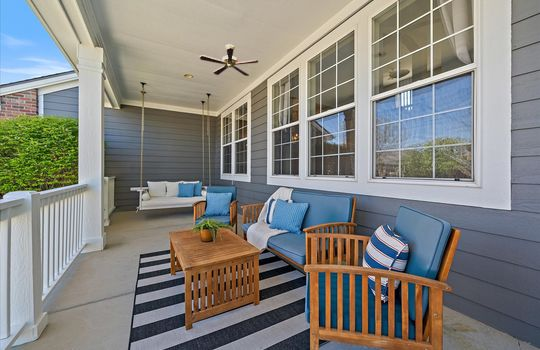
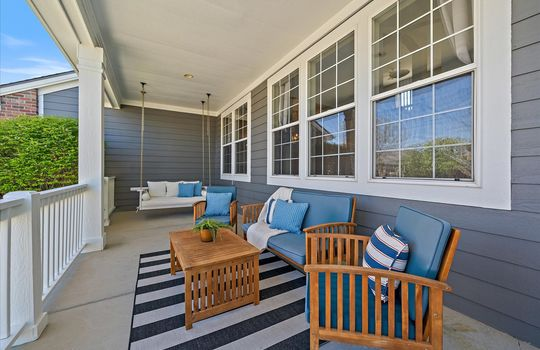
- ceiling fan [198,43,260,77]
